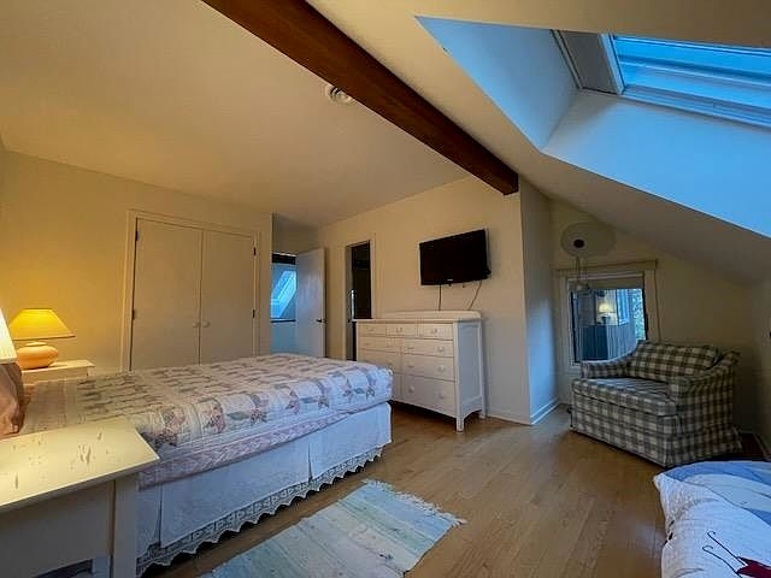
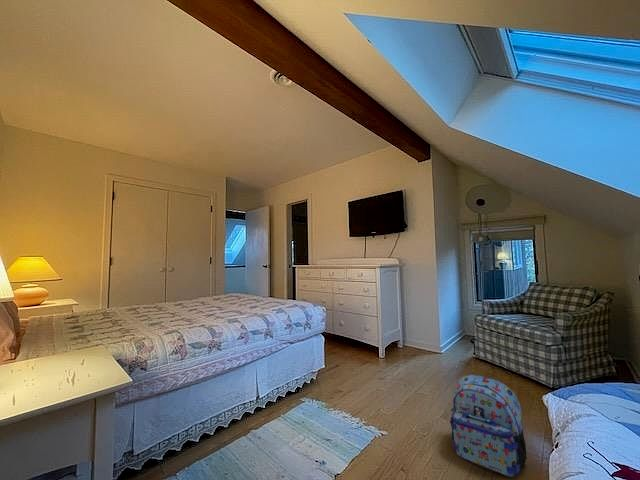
+ backpack [449,374,528,478]
